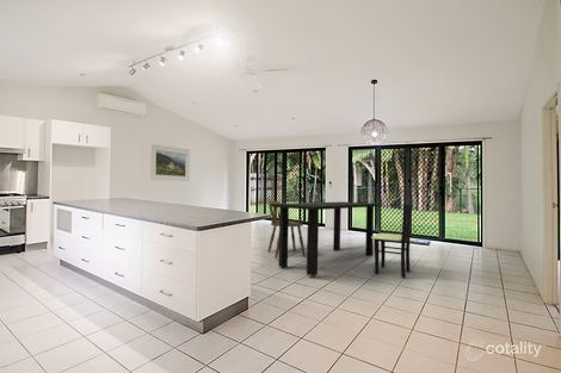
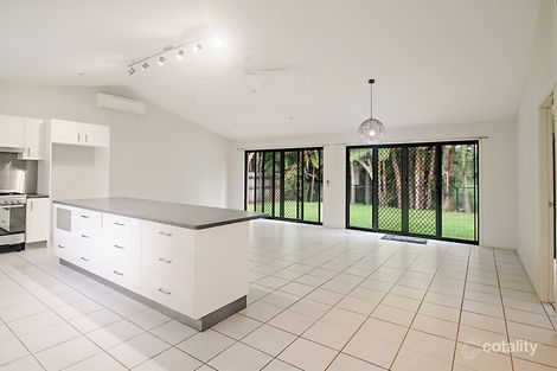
- dining chair [371,203,413,279]
- dining table [271,200,381,276]
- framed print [149,143,191,182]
- dining chair [267,199,306,260]
